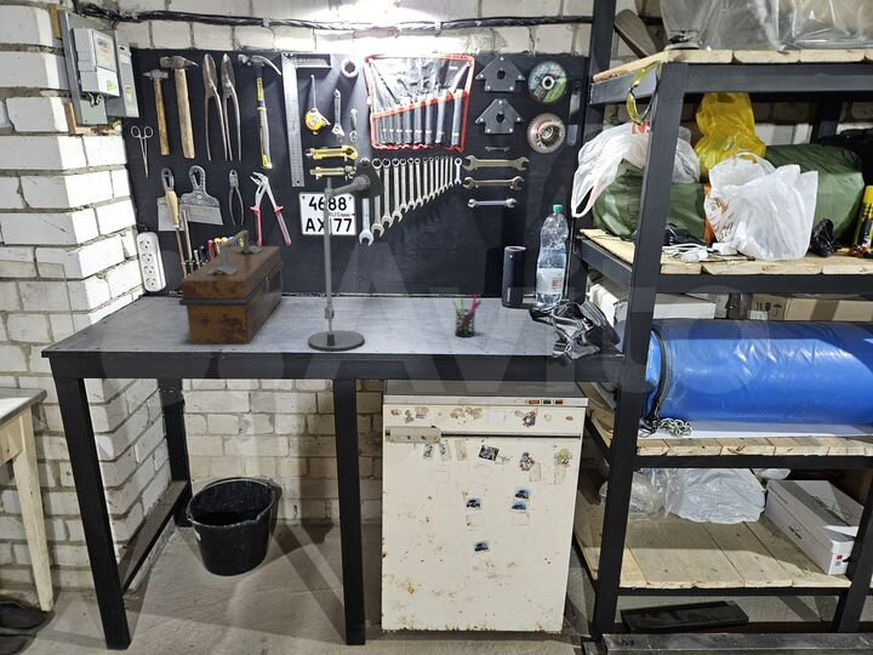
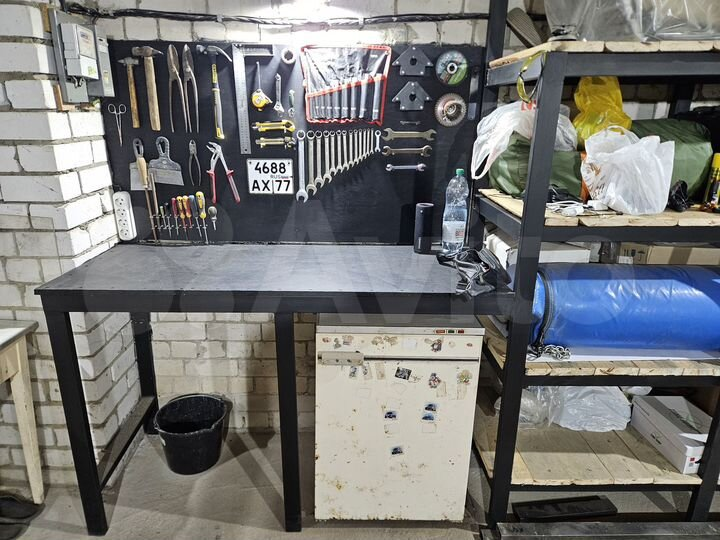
- pen holder [451,294,483,338]
- toolbox [177,229,285,346]
- desk lamp [307,160,386,353]
